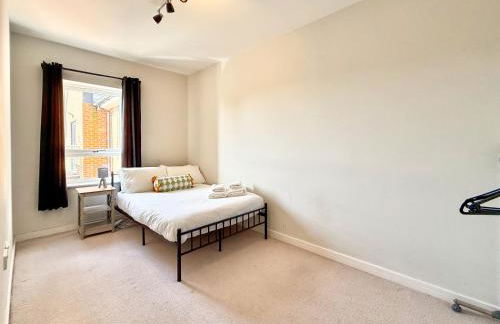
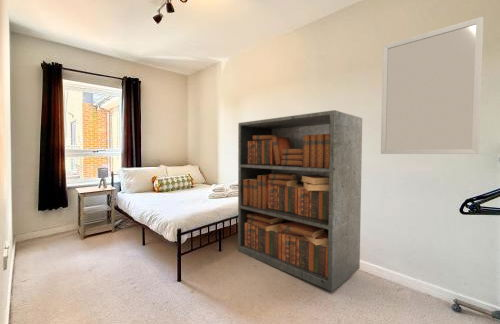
+ bookcase [237,109,363,292]
+ home mirror [380,16,484,155]
